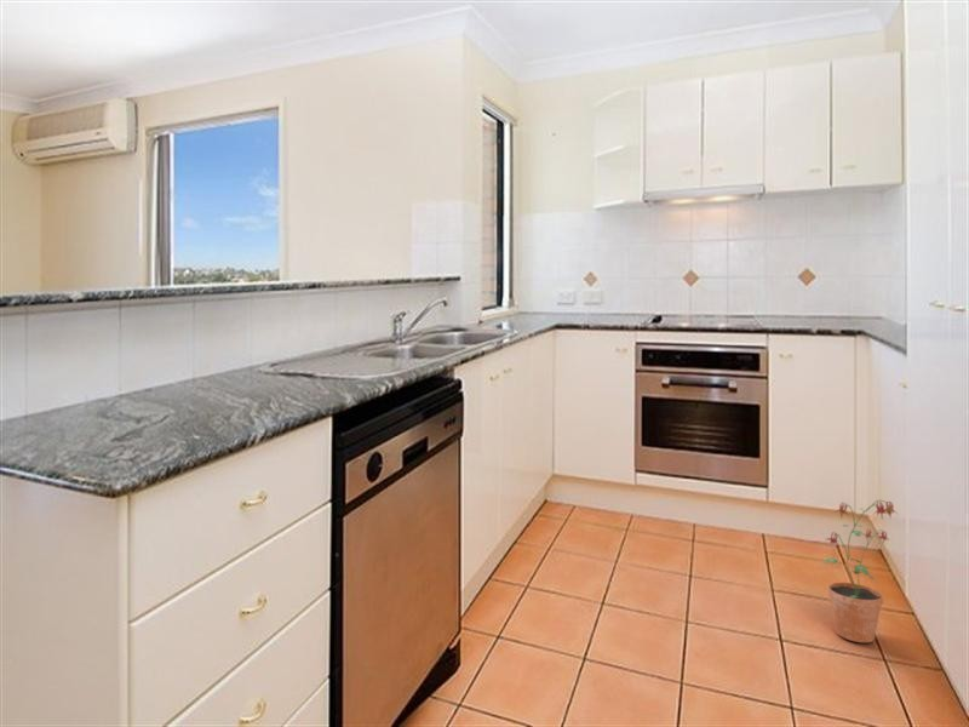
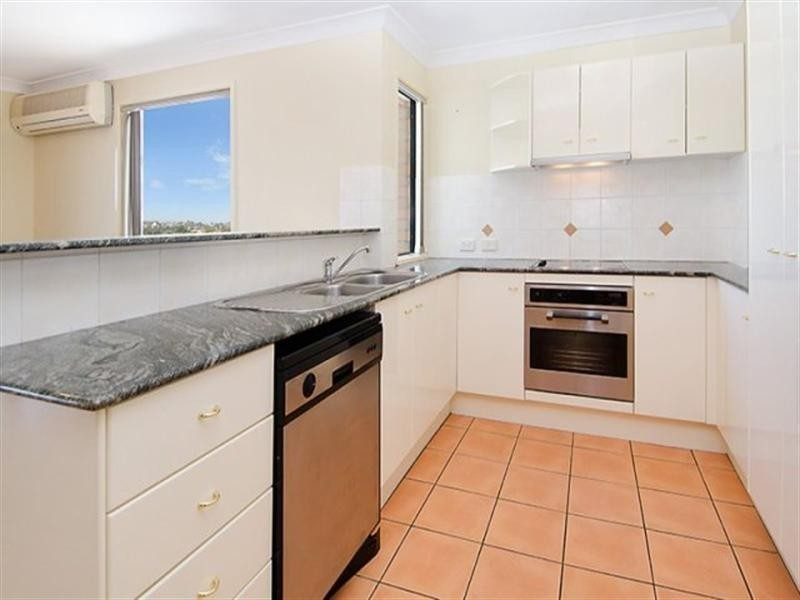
- potted plant [822,499,900,643]
